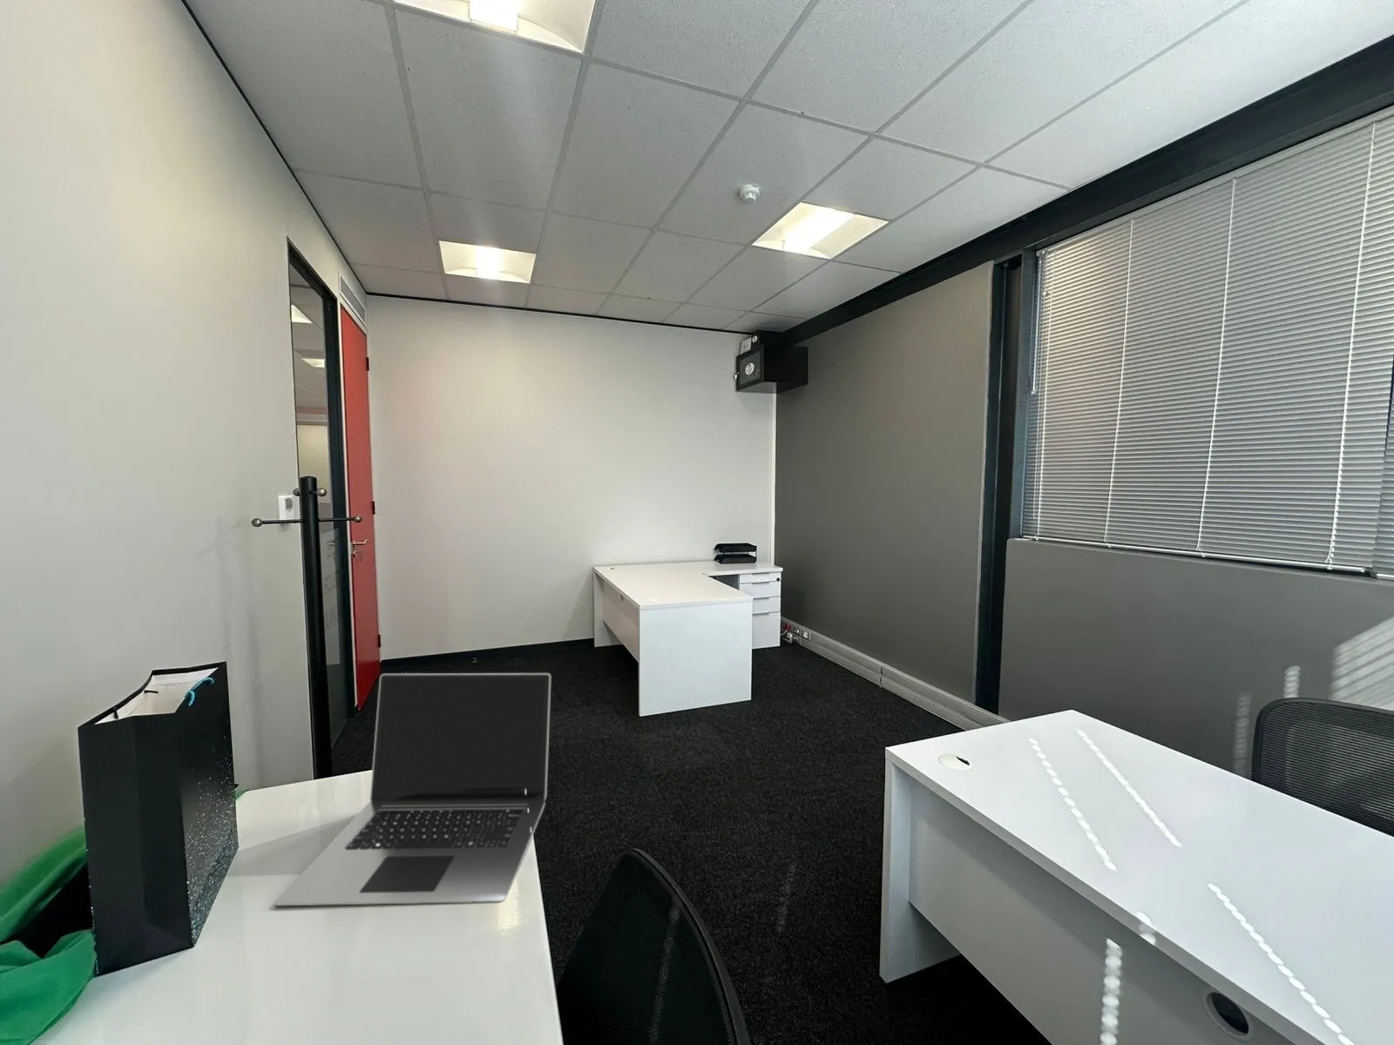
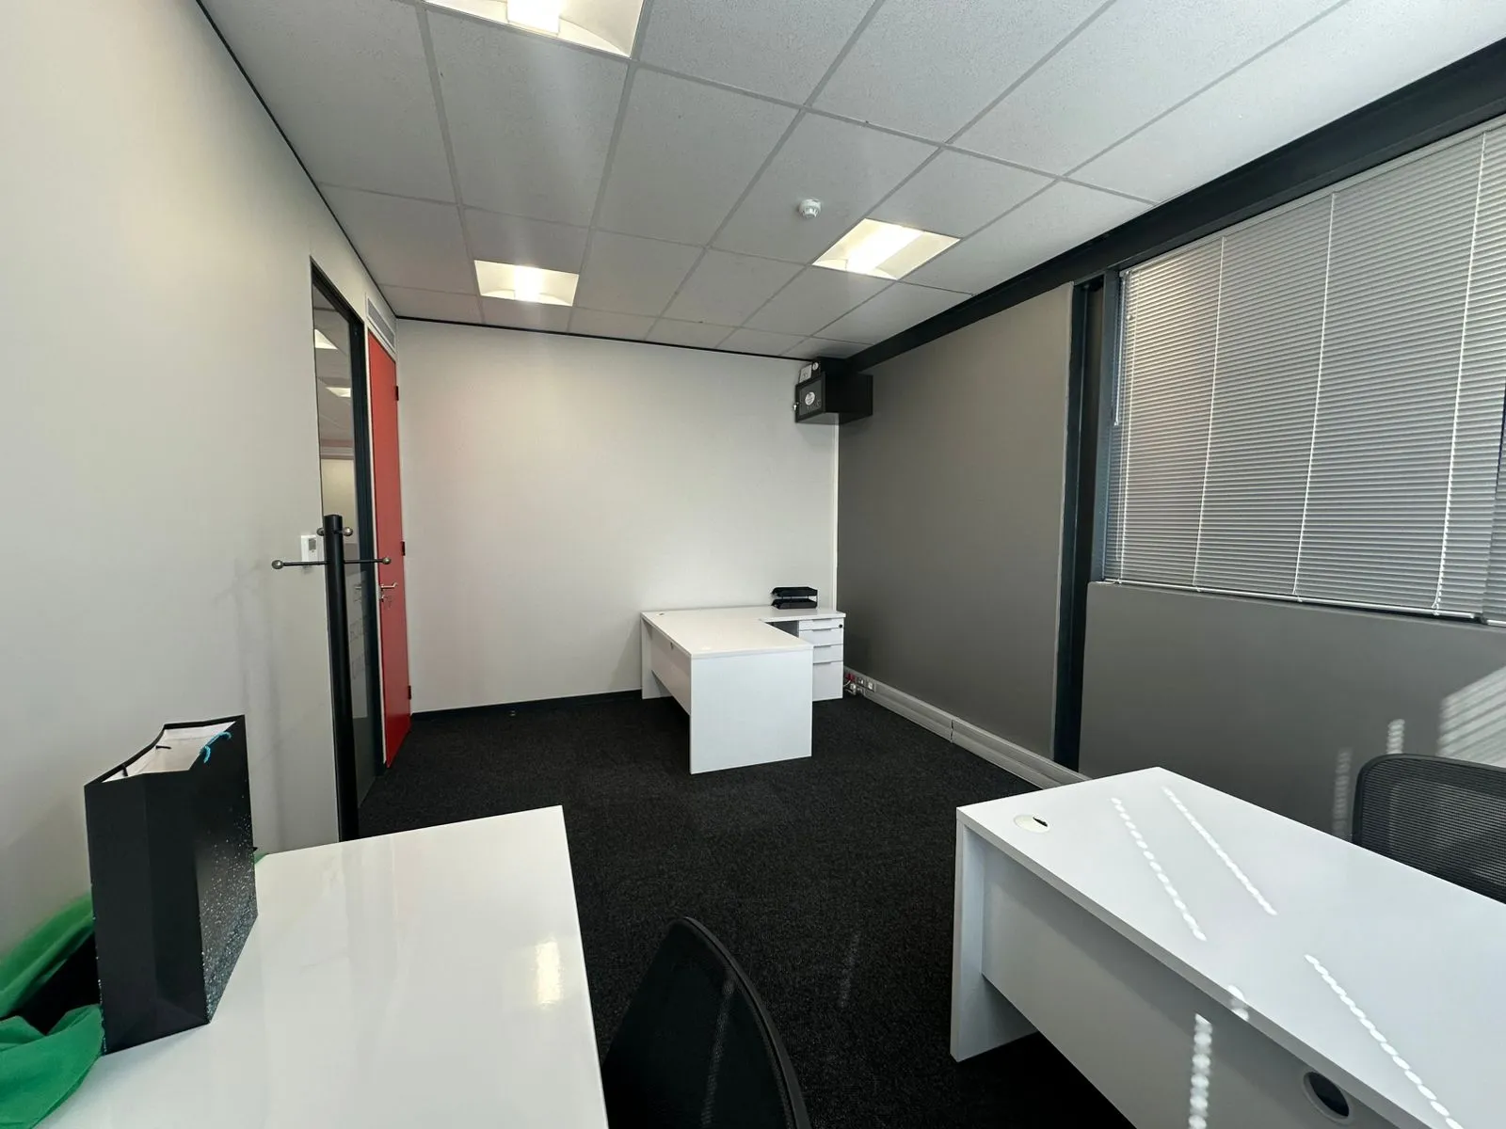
- laptop [274,672,551,907]
